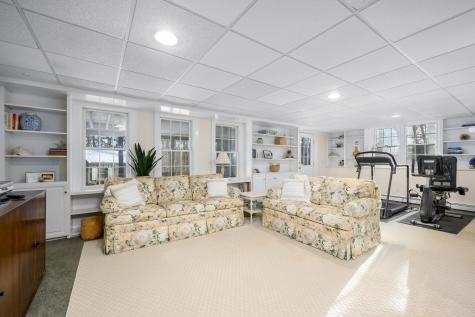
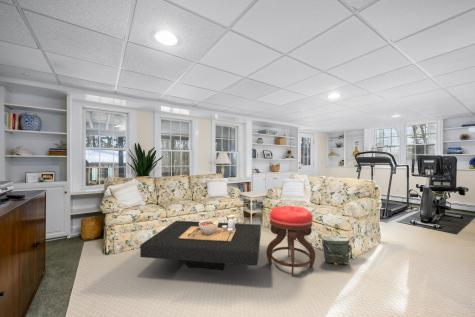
+ bag [321,235,353,265]
+ stool [266,205,316,278]
+ coffee table [139,214,262,271]
